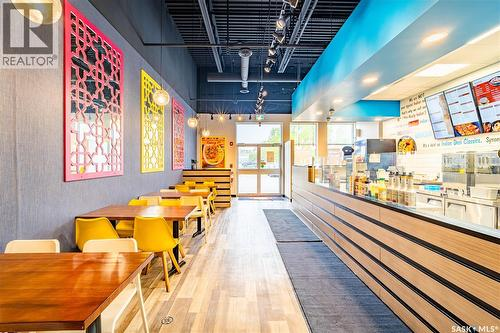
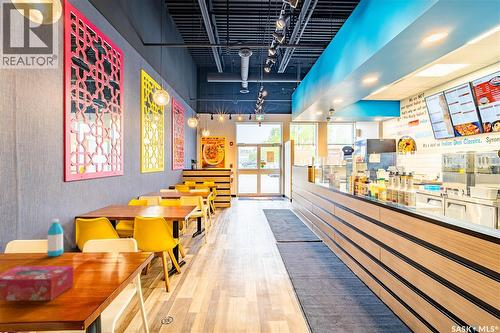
+ water bottle [46,218,64,257]
+ tissue box [0,265,74,301]
